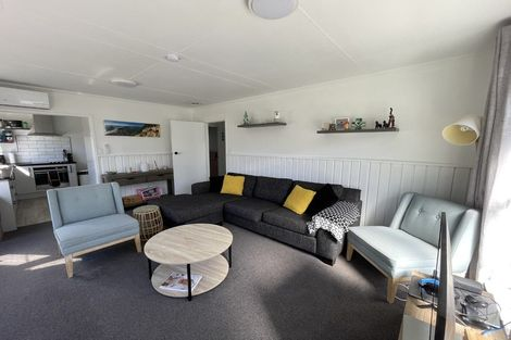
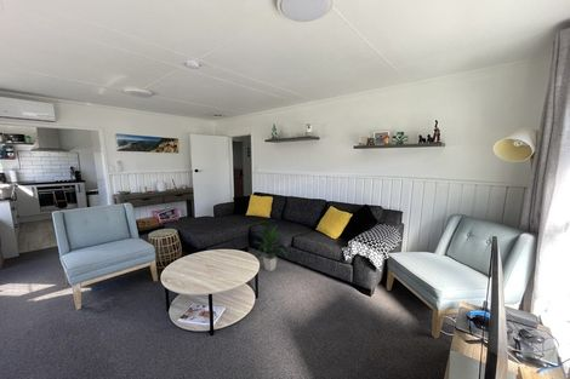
+ indoor plant [255,224,289,272]
